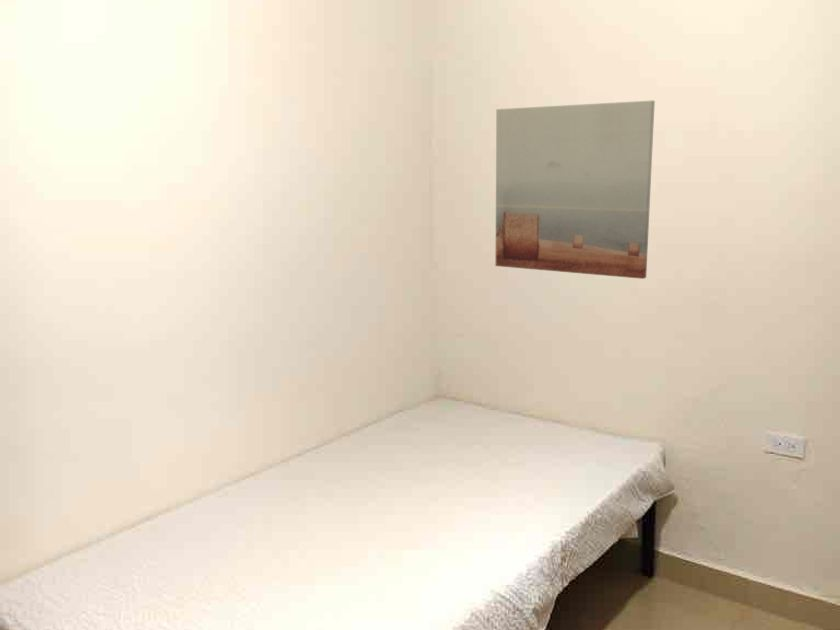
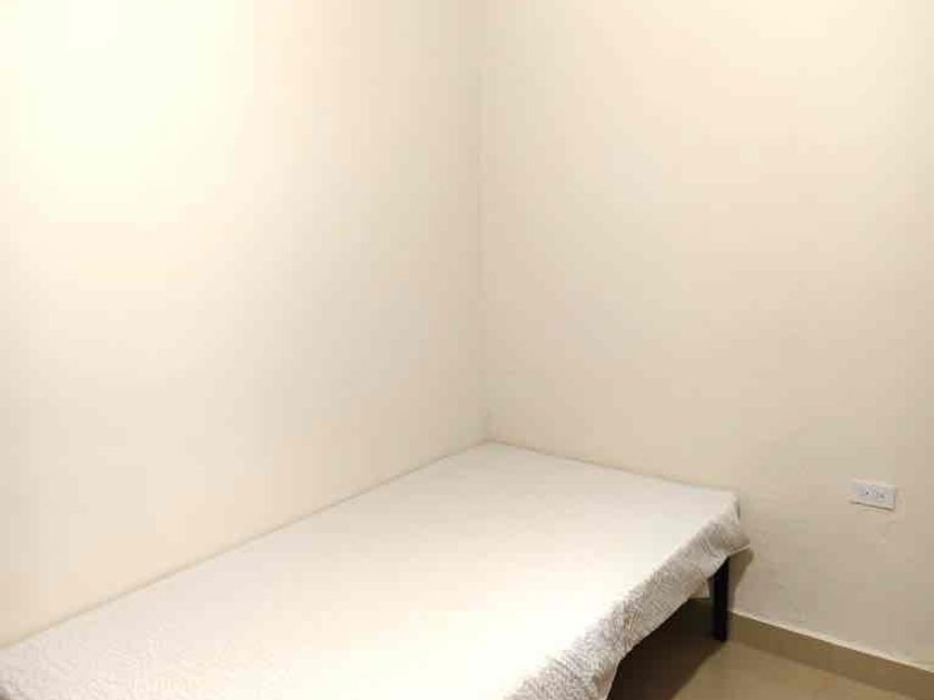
- wall art [494,100,656,280]
